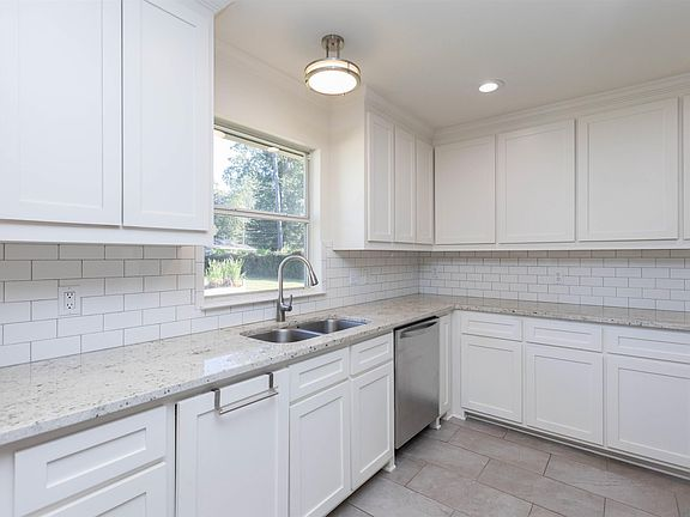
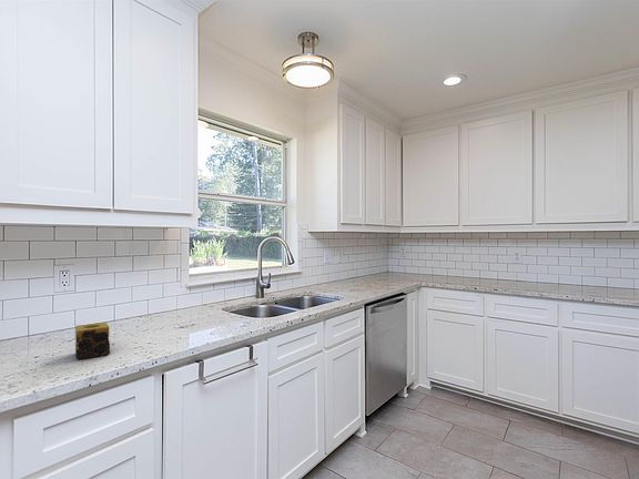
+ candle [74,322,111,360]
